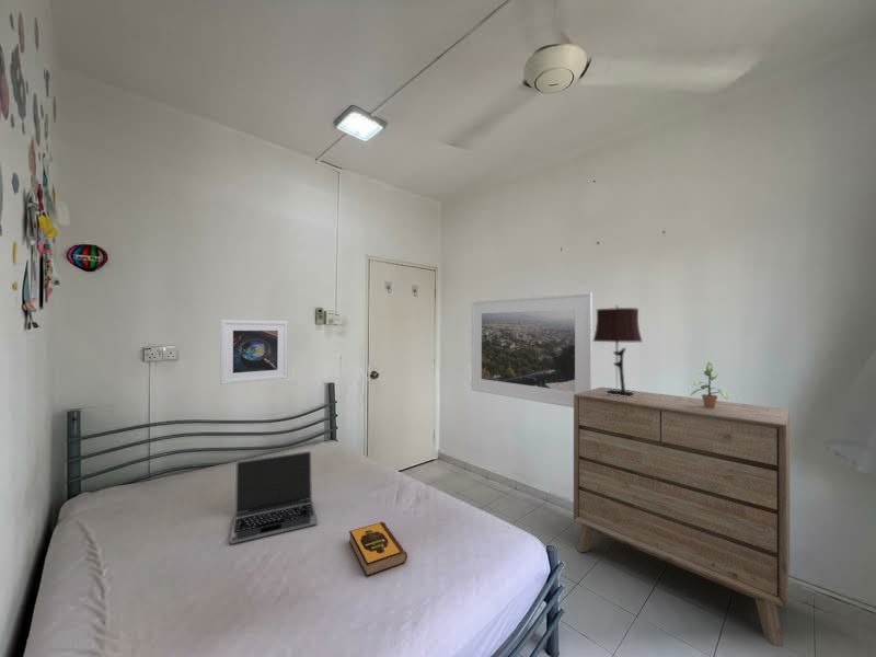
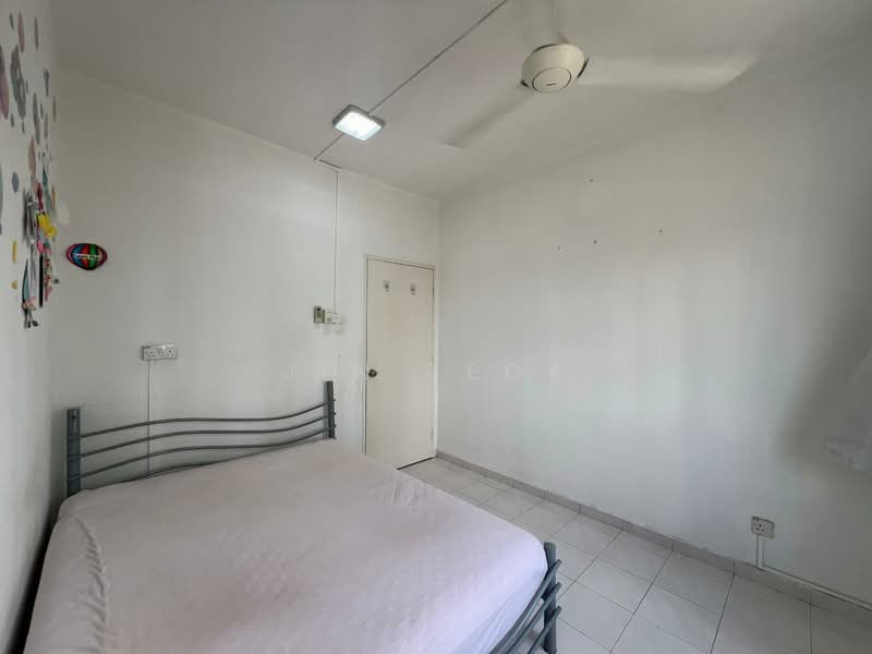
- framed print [219,319,289,385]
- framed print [471,291,593,408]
- dresser [573,385,791,648]
- table lamp [592,303,644,397]
- hardback book [348,521,408,578]
- laptop [229,450,319,545]
- potted plant [689,361,737,408]
